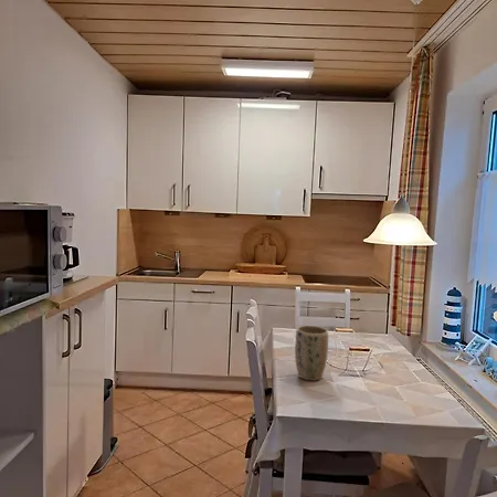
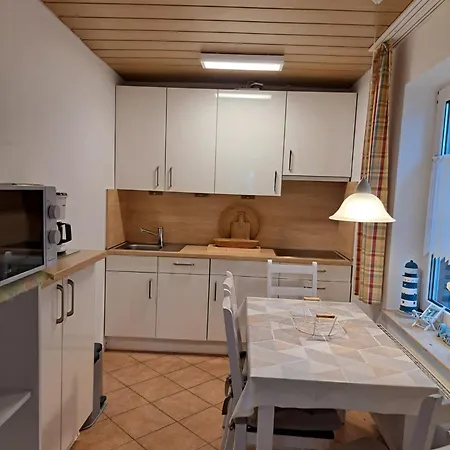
- plant pot [294,325,329,382]
